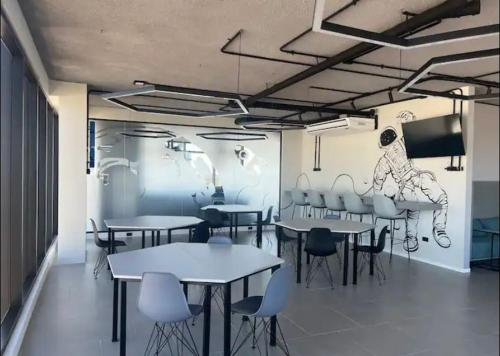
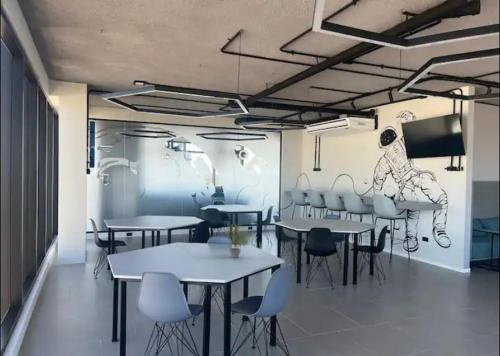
+ potted plant [224,221,253,259]
